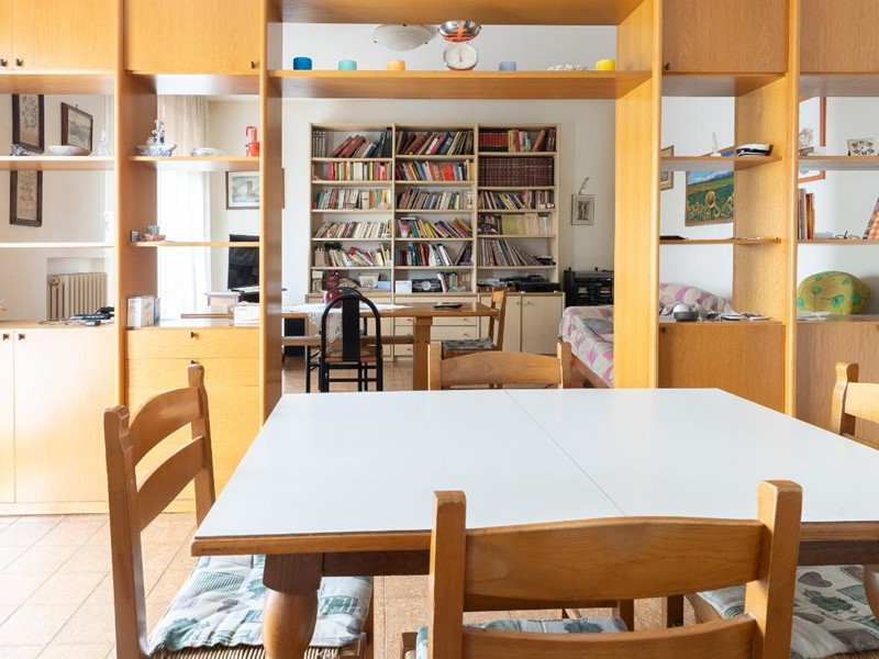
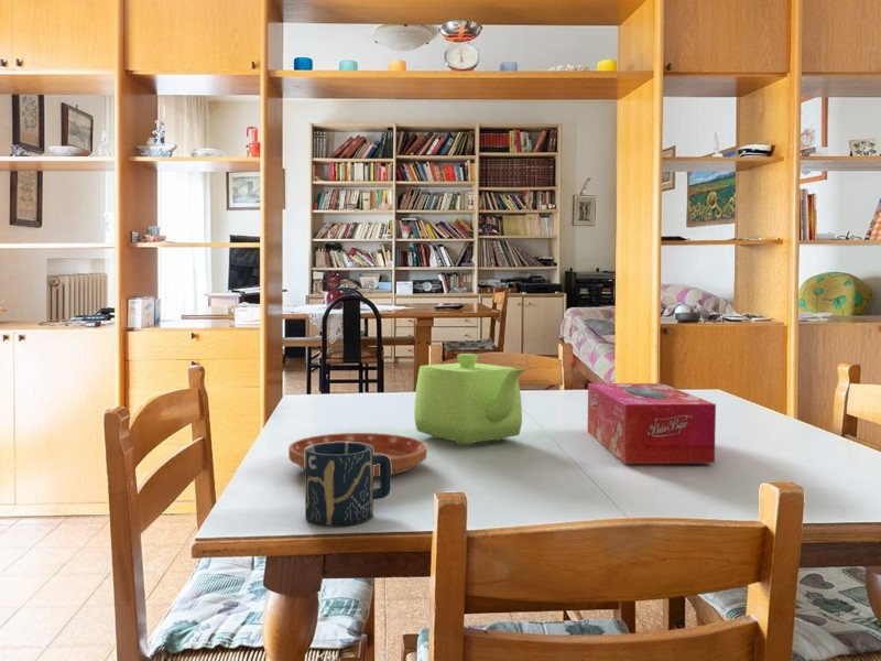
+ tissue box [587,382,717,465]
+ teapot [413,353,526,446]
+ cup [304,442,392,527]
+ saucer [287,432,428,478]
